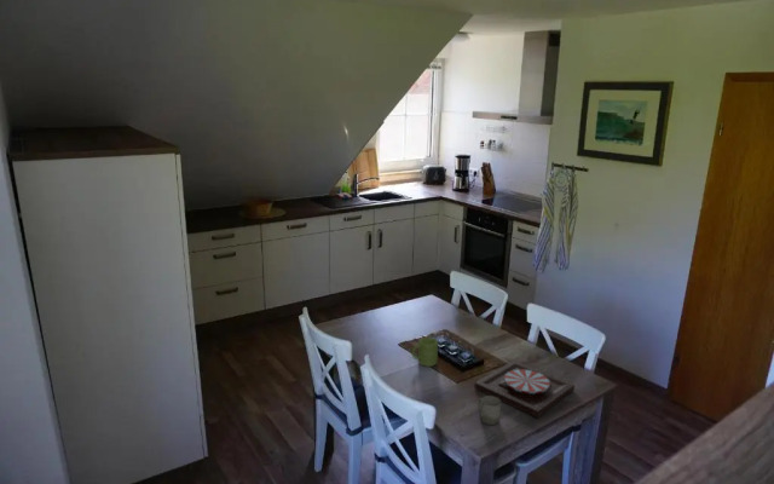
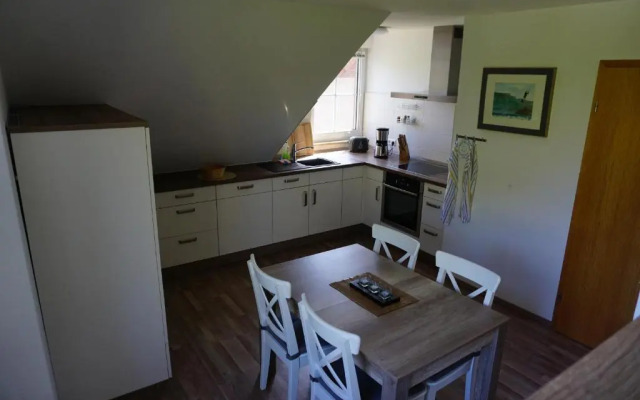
- cup [476,394,502,426]
- mug [411,336,439,368]
- plate [473,359,576,419]
